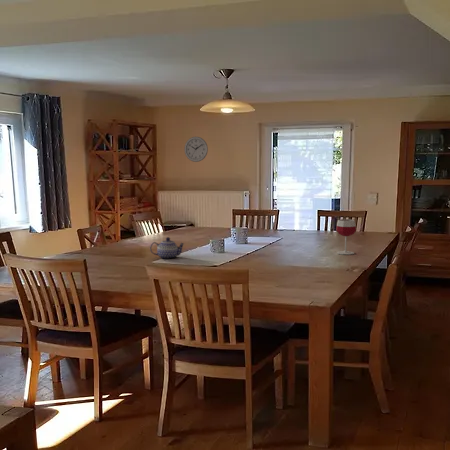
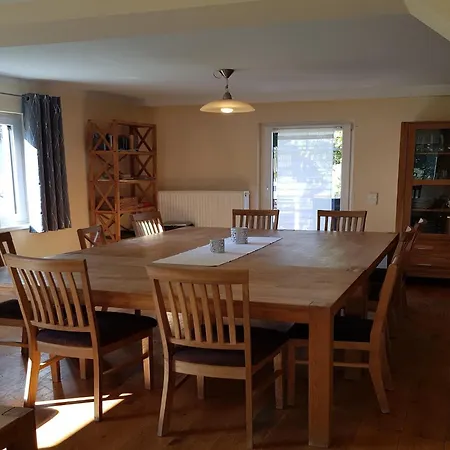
- wineglass [336,218,357,256]
- teapot [149,236,185,260]
- wall clock [183,136,209,163]
